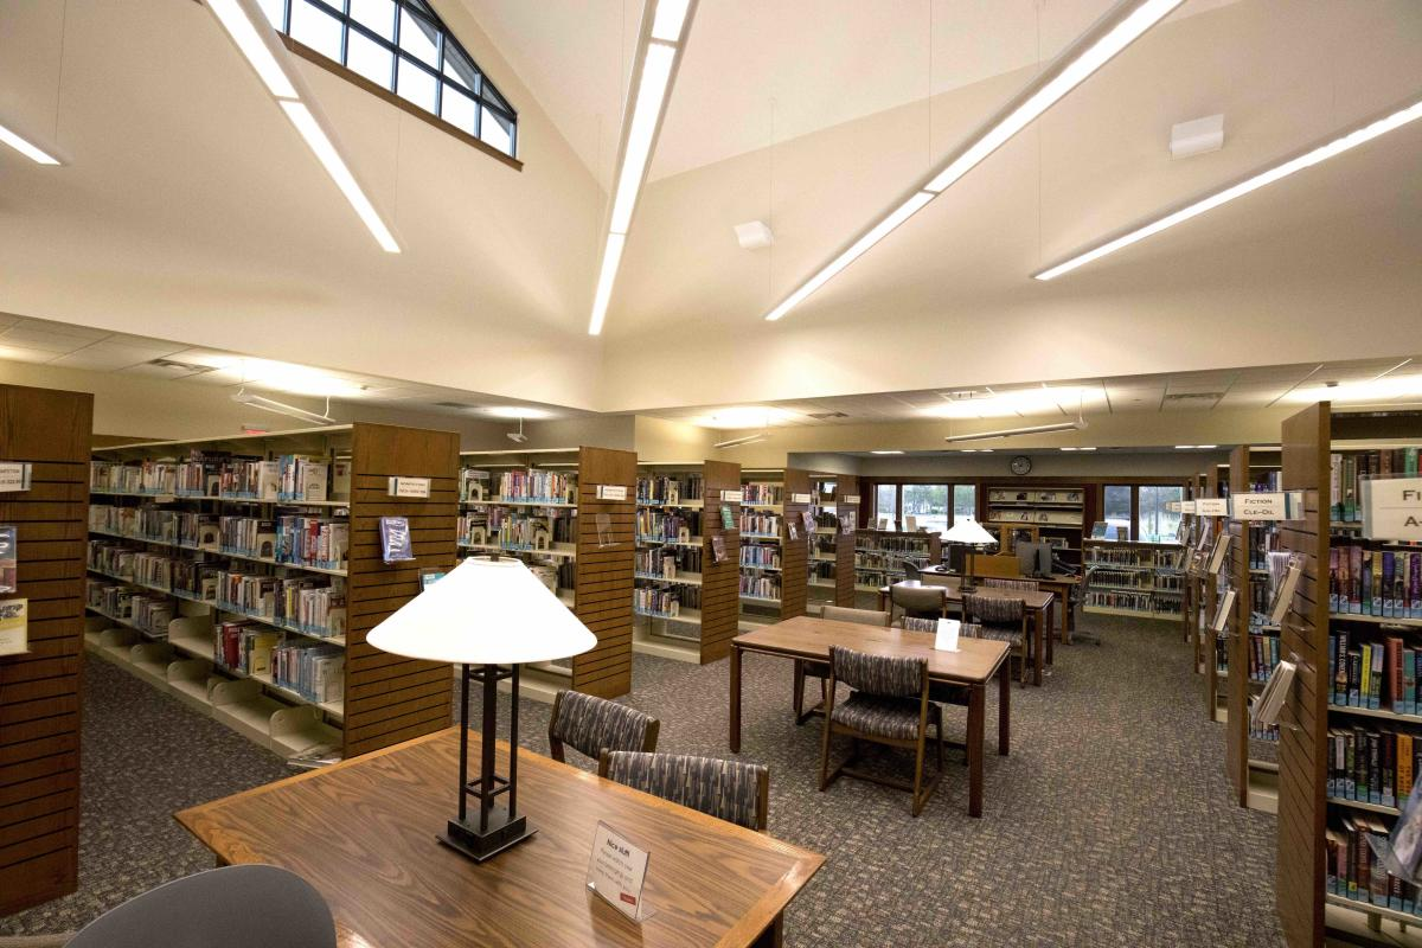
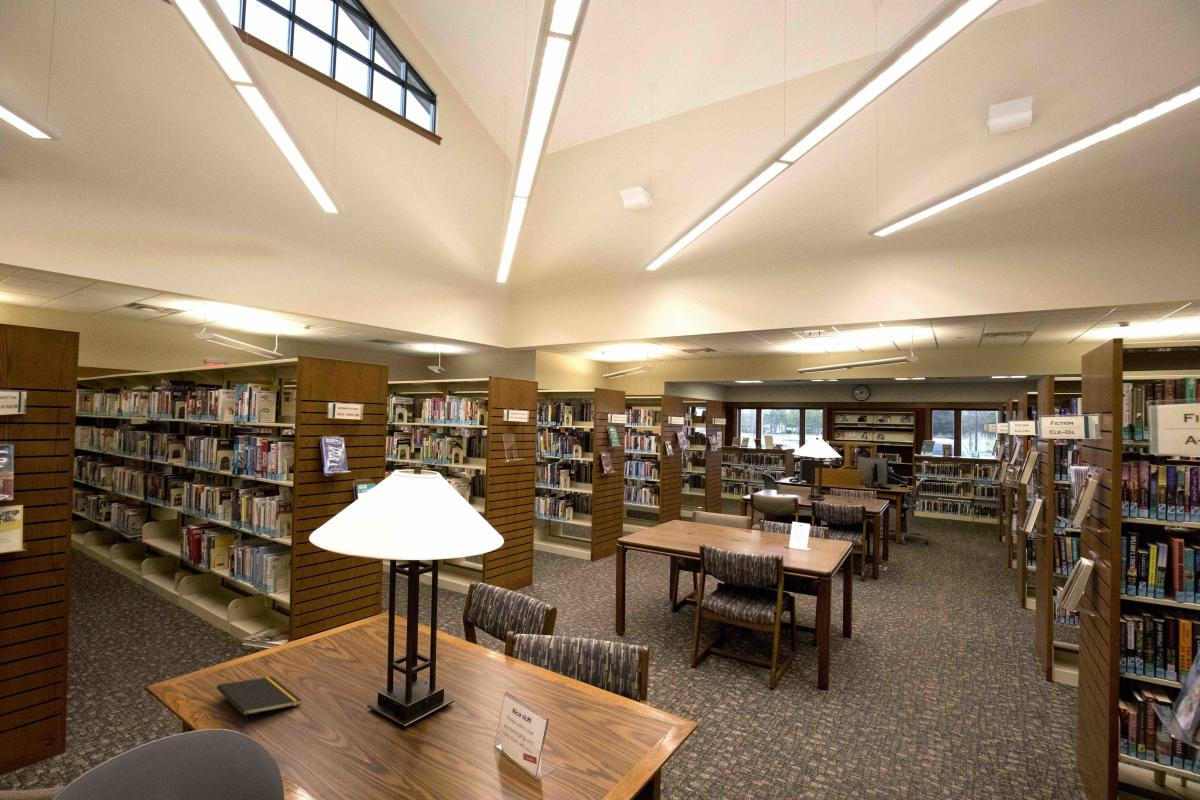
+ notepad [216,676,302,728]
